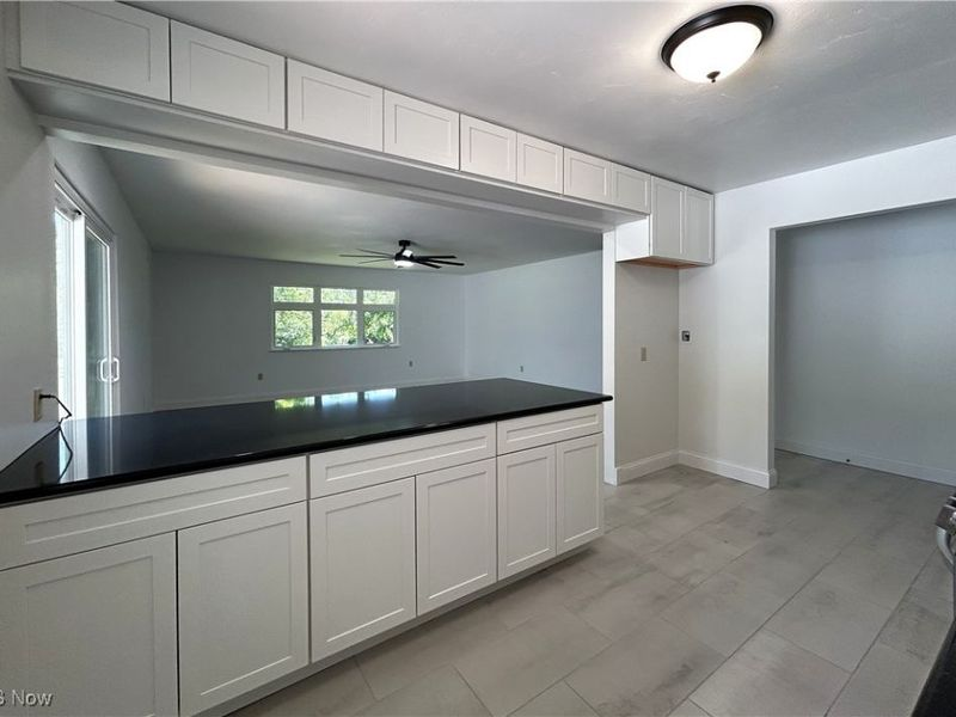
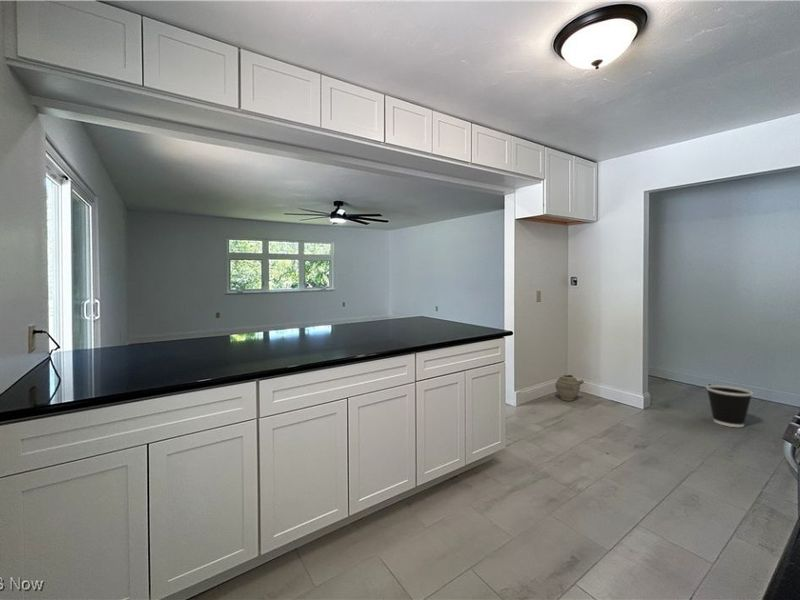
+ ceramic jug [555,374,585,402]
+ wastebasket [705,384,754,428]
